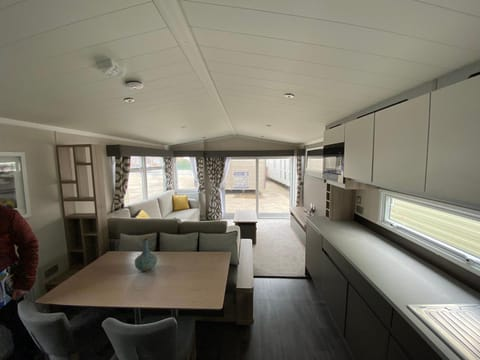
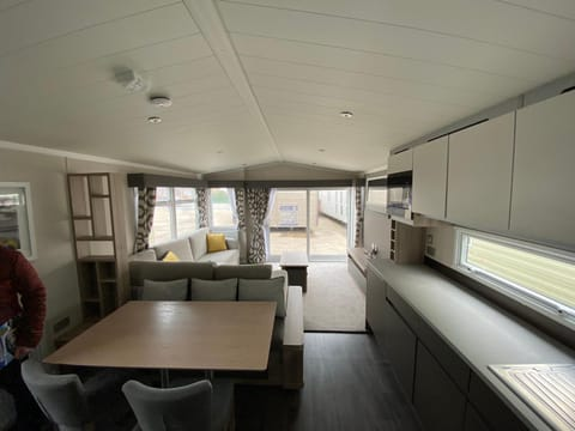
- vase [134,237,158,273]
